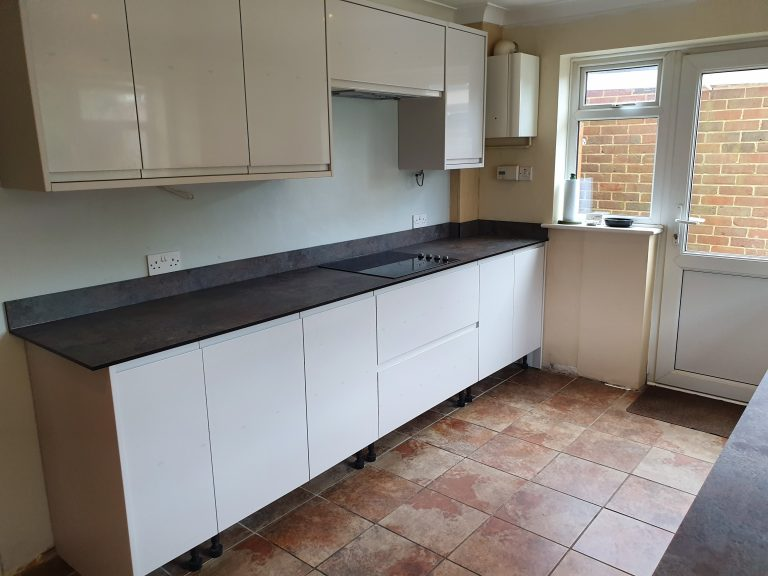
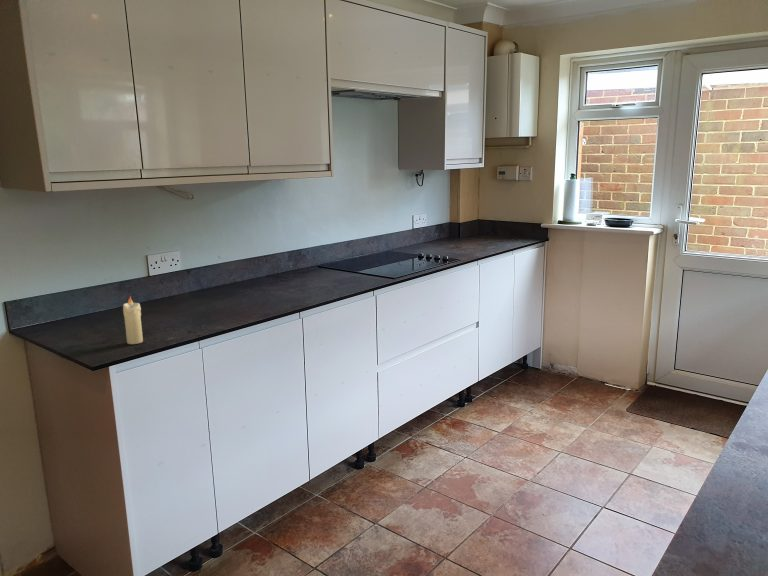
+ candle [122,295,144,345]
